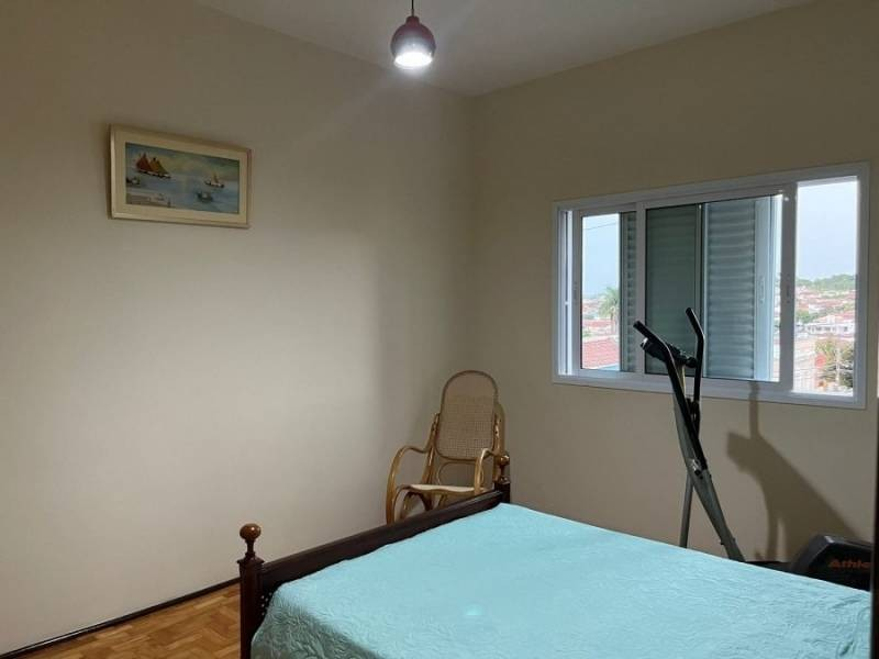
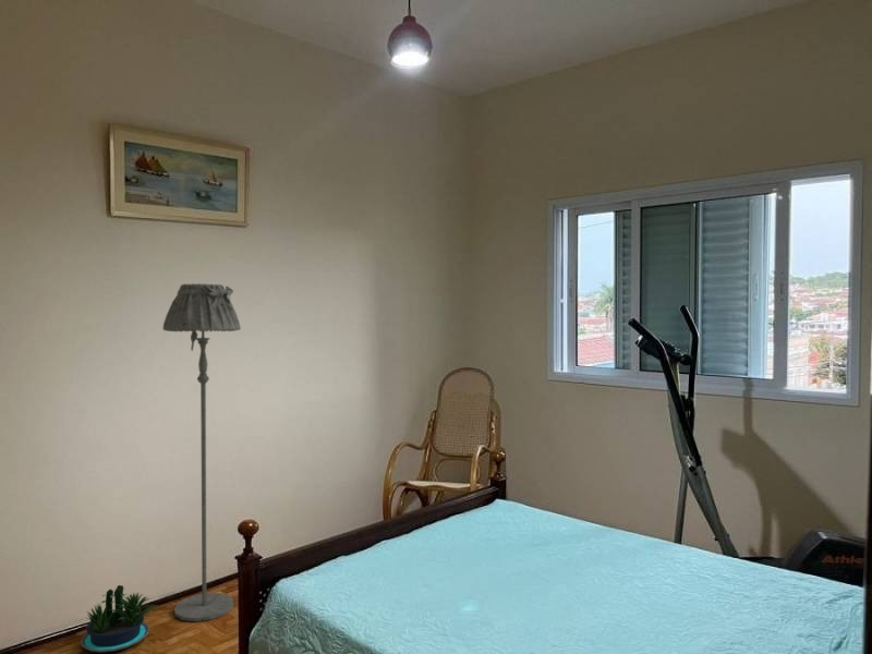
+ potted plant [80,584,159,653]
+ floor lamp [161,282,242,622]
